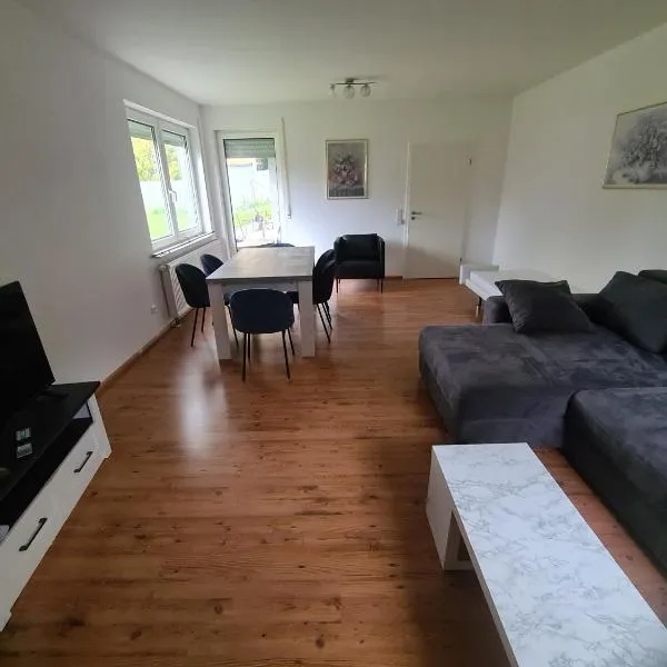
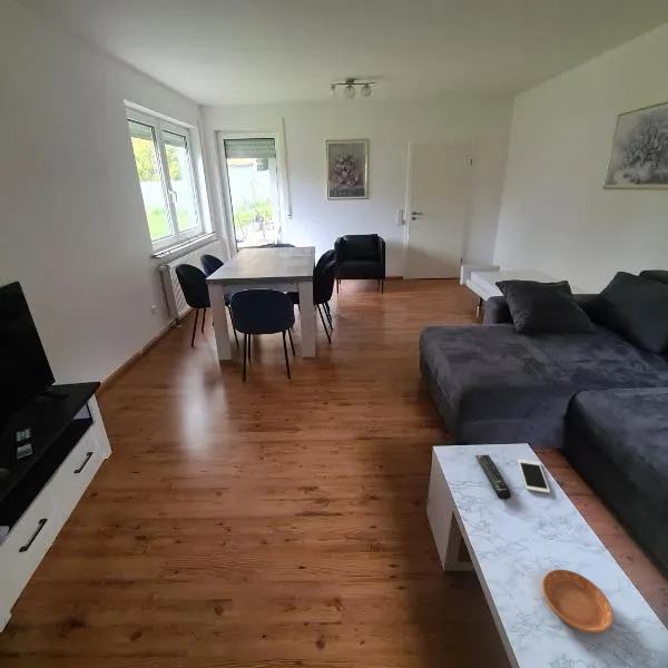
+ cell phone [517,458,551,494]
+ remote control [474,454,512,500]
+ saucer [541,569,615,635]
